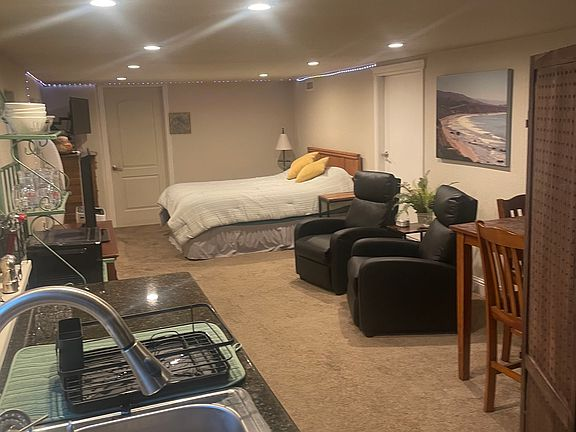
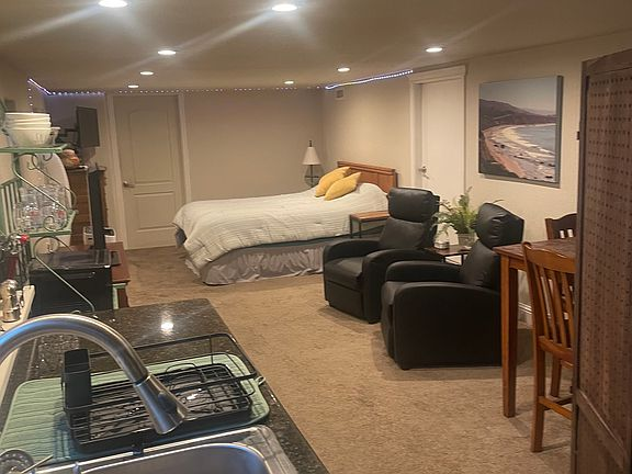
- wall art [167,111,192,135]
